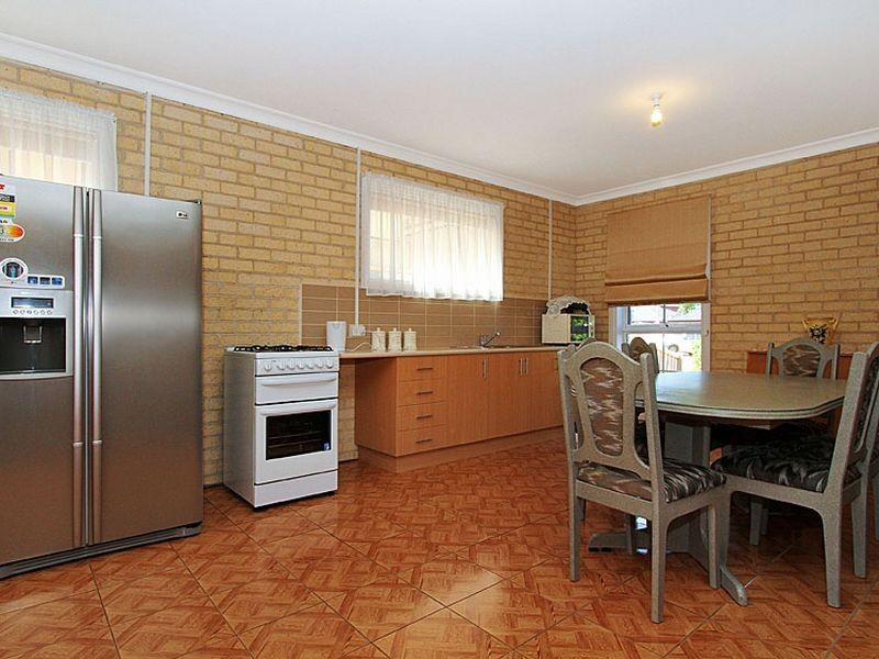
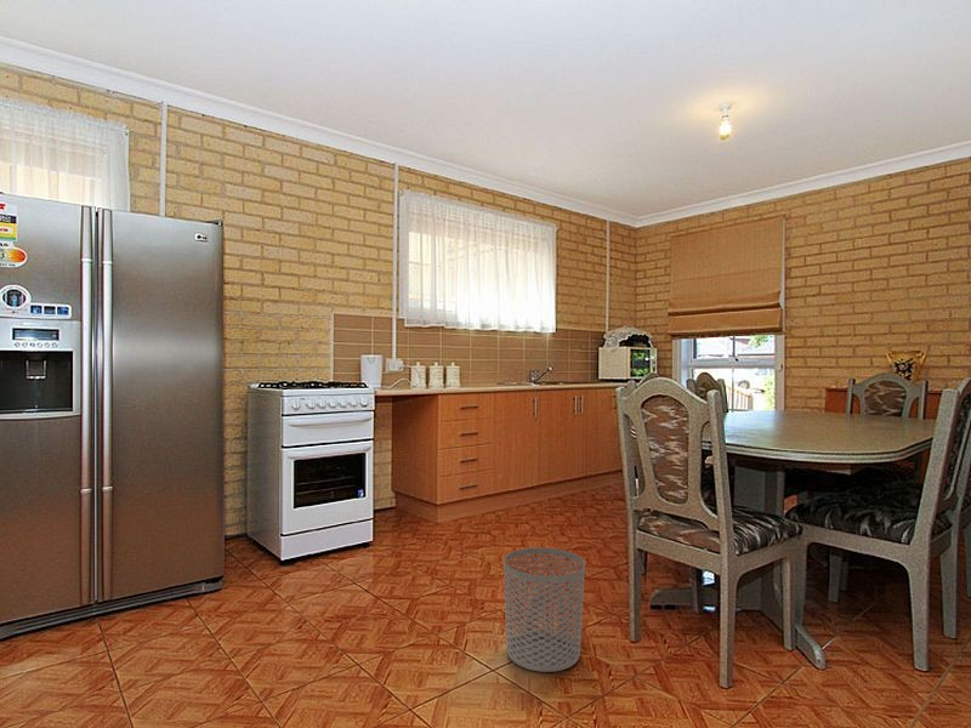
+ waste bin [502,547,586,673]
